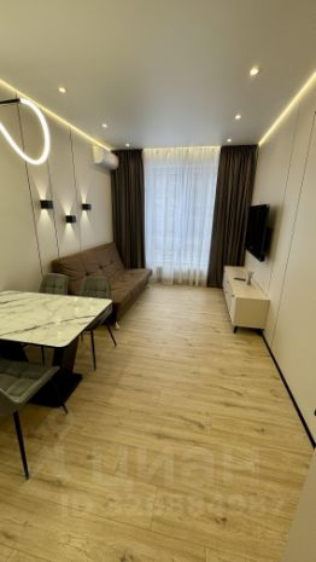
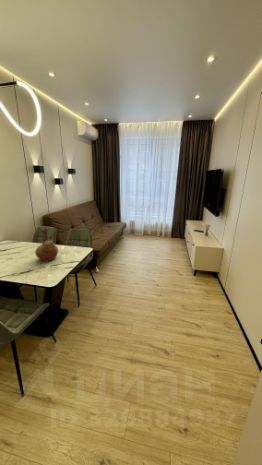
+ vase [34,227,59,263]
